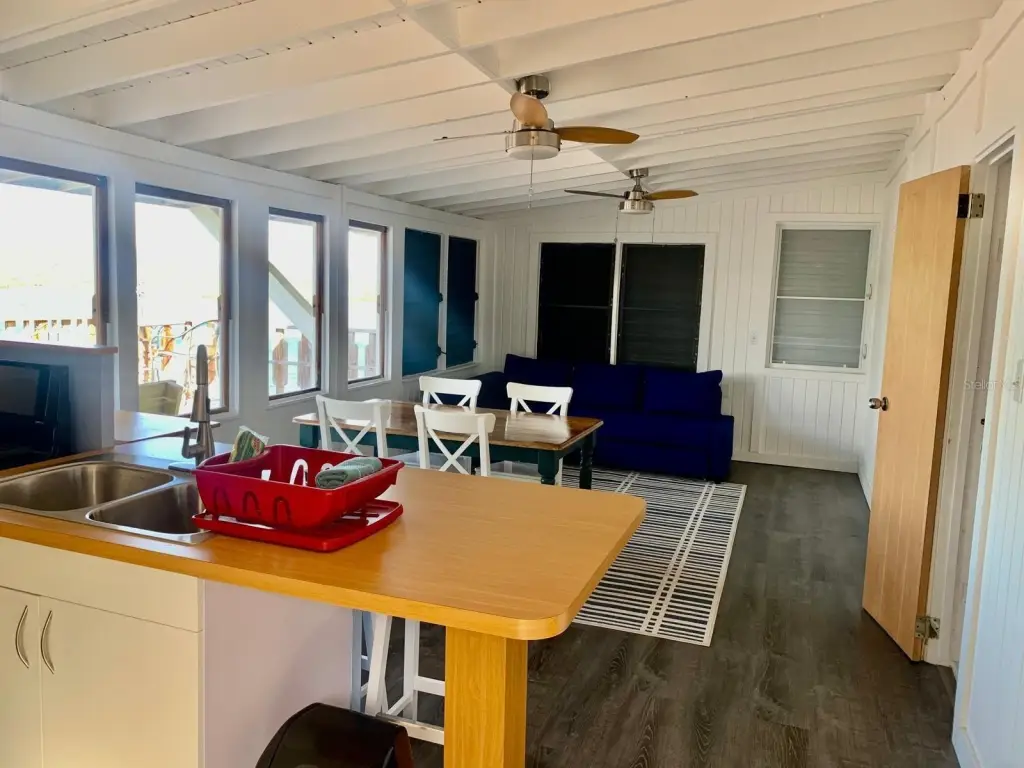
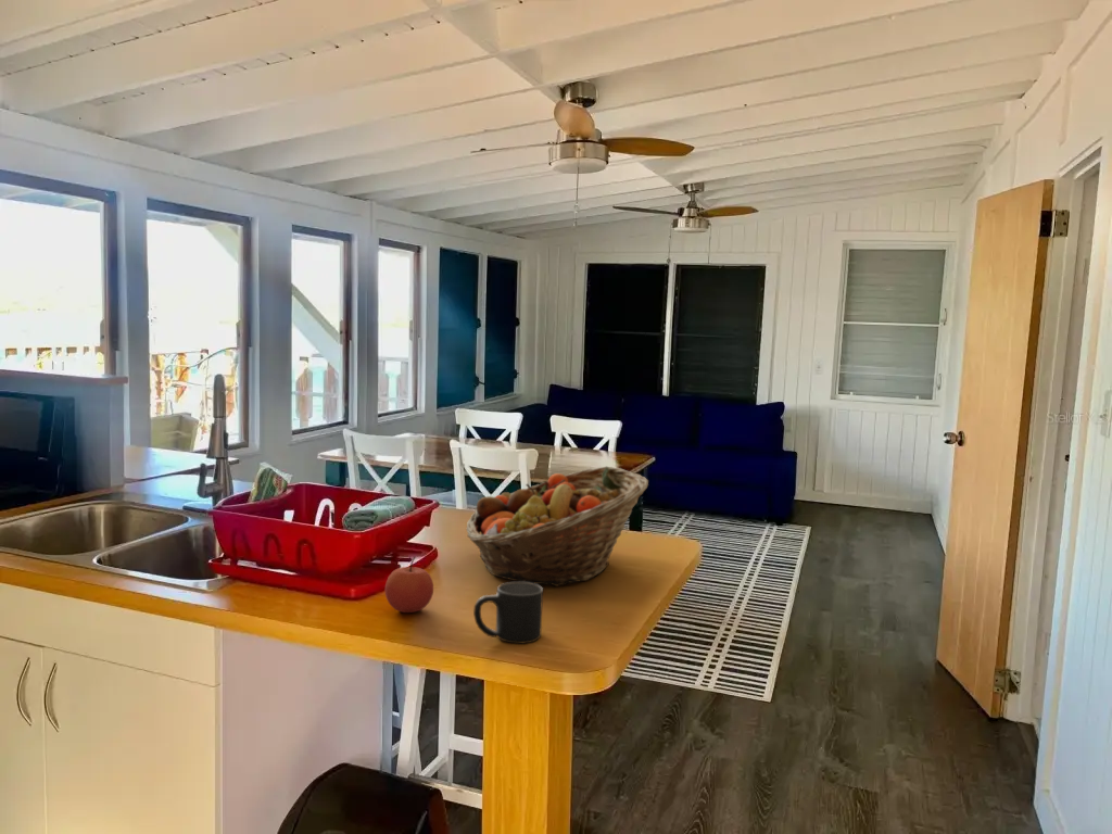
+ fruit basket [465,466,649,587]
+ apple [384,555,434,614]
+ mug [472,581,544,645]
